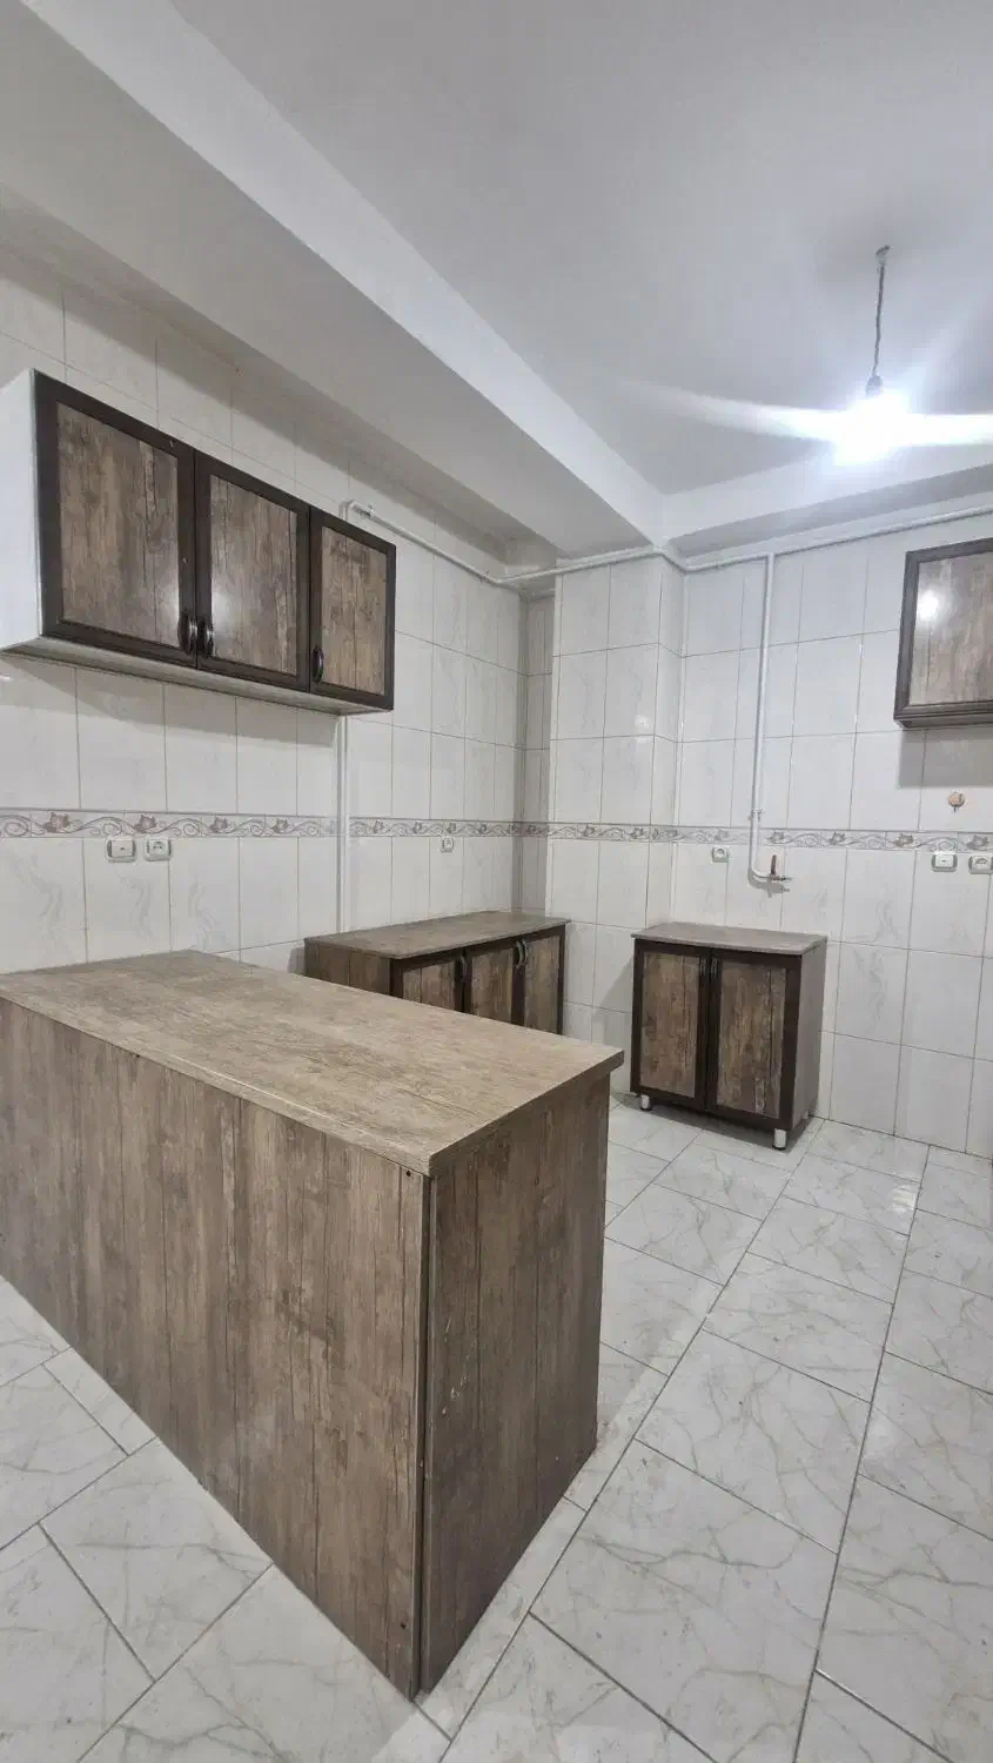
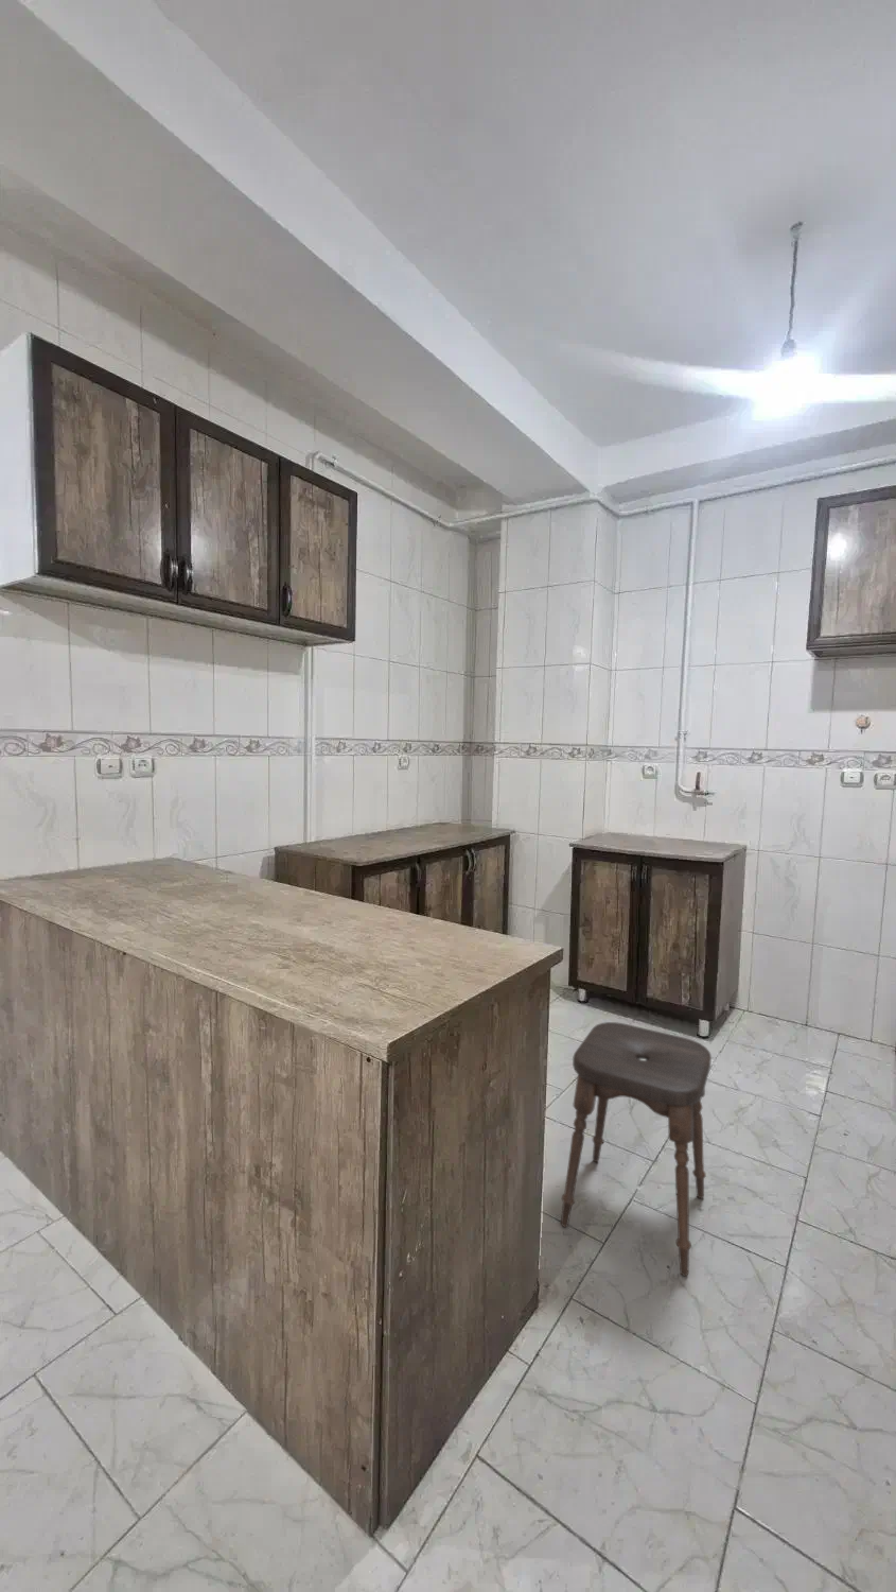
+ stool [559,1021,712,1277]
